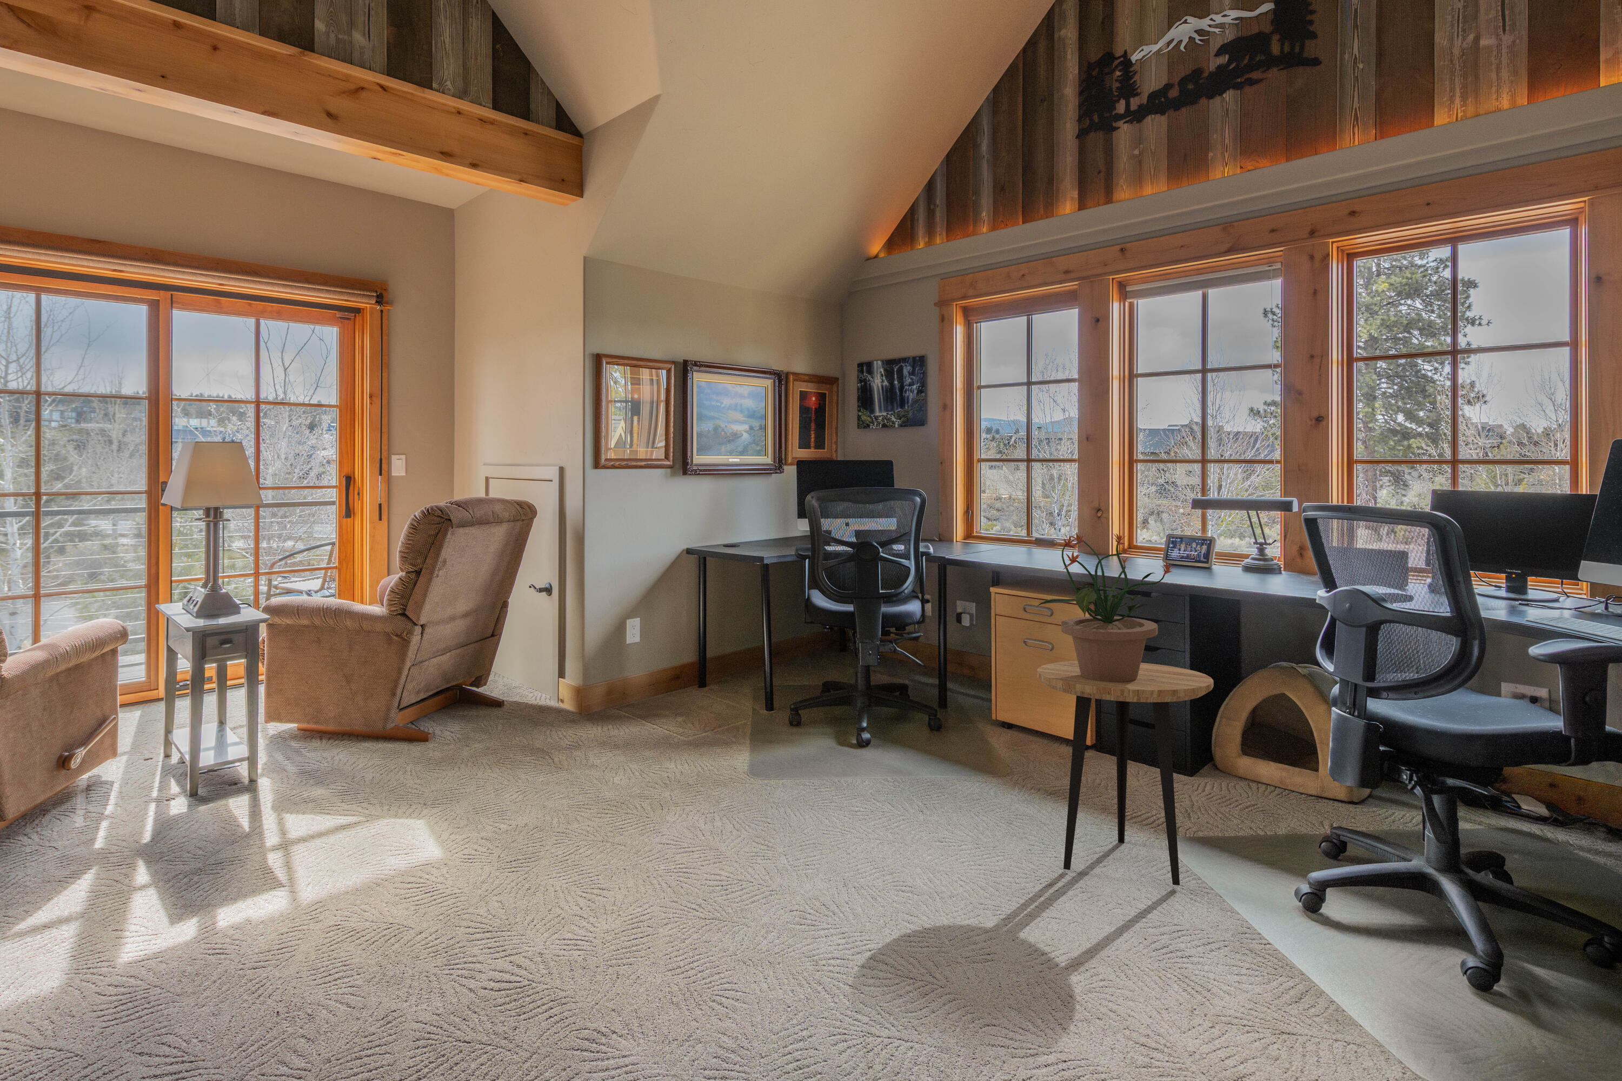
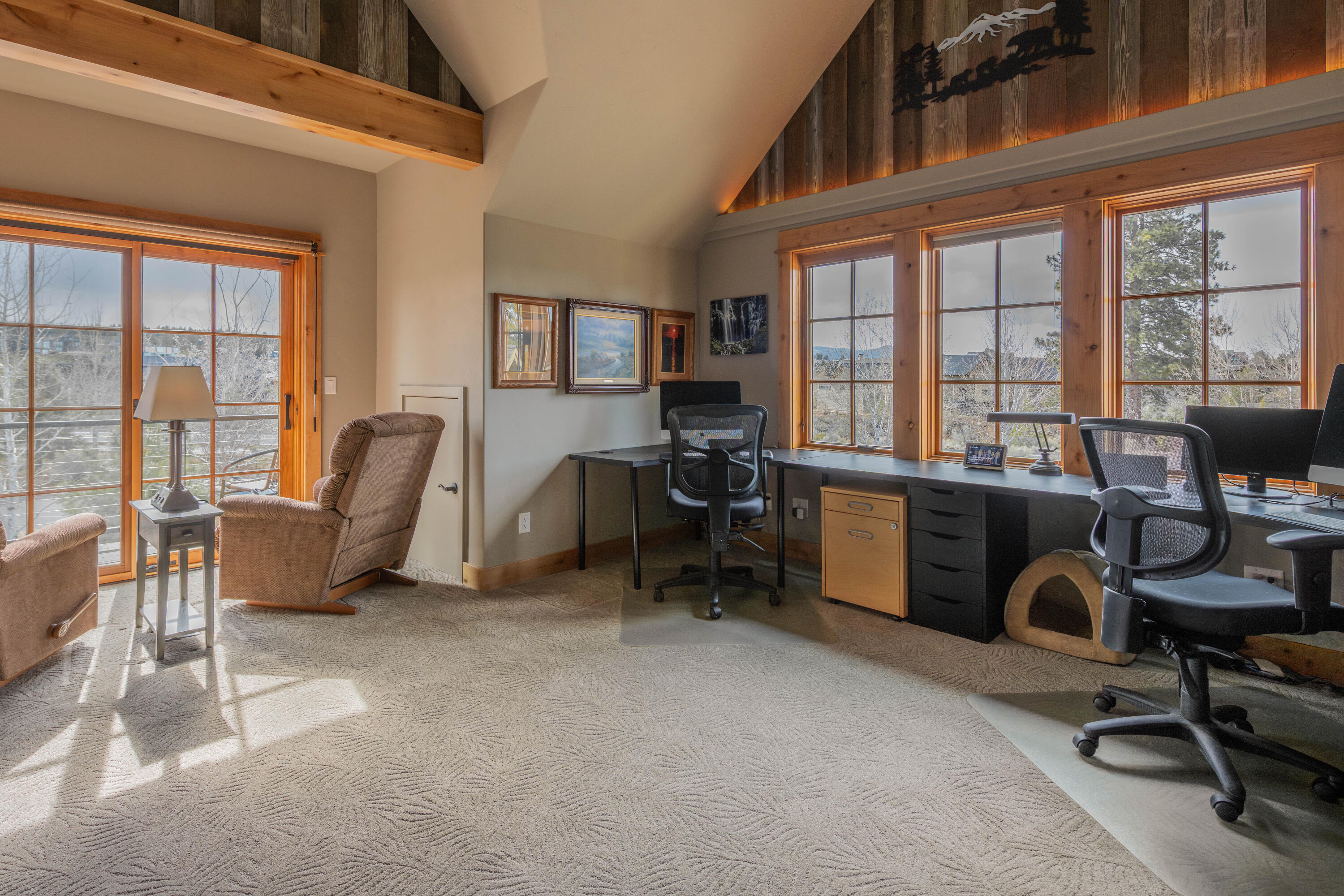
- side table [1035,660,1214,886]
- potted plant [1035,531,1174,682]
